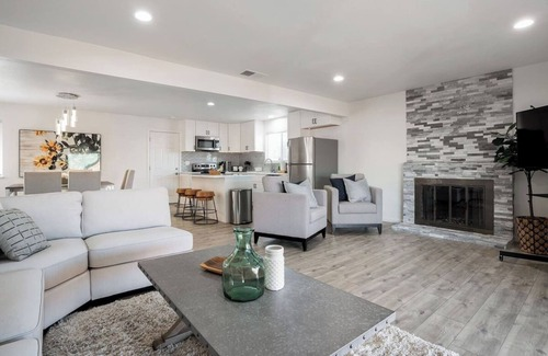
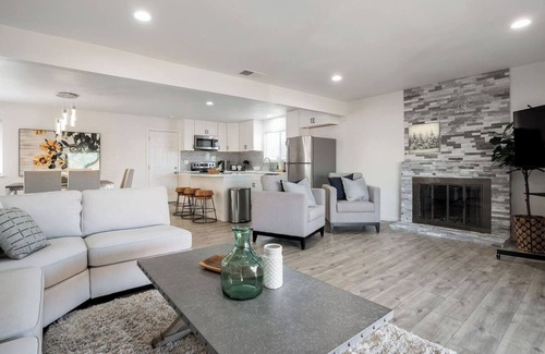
+ wall art [408,121,441,156]
